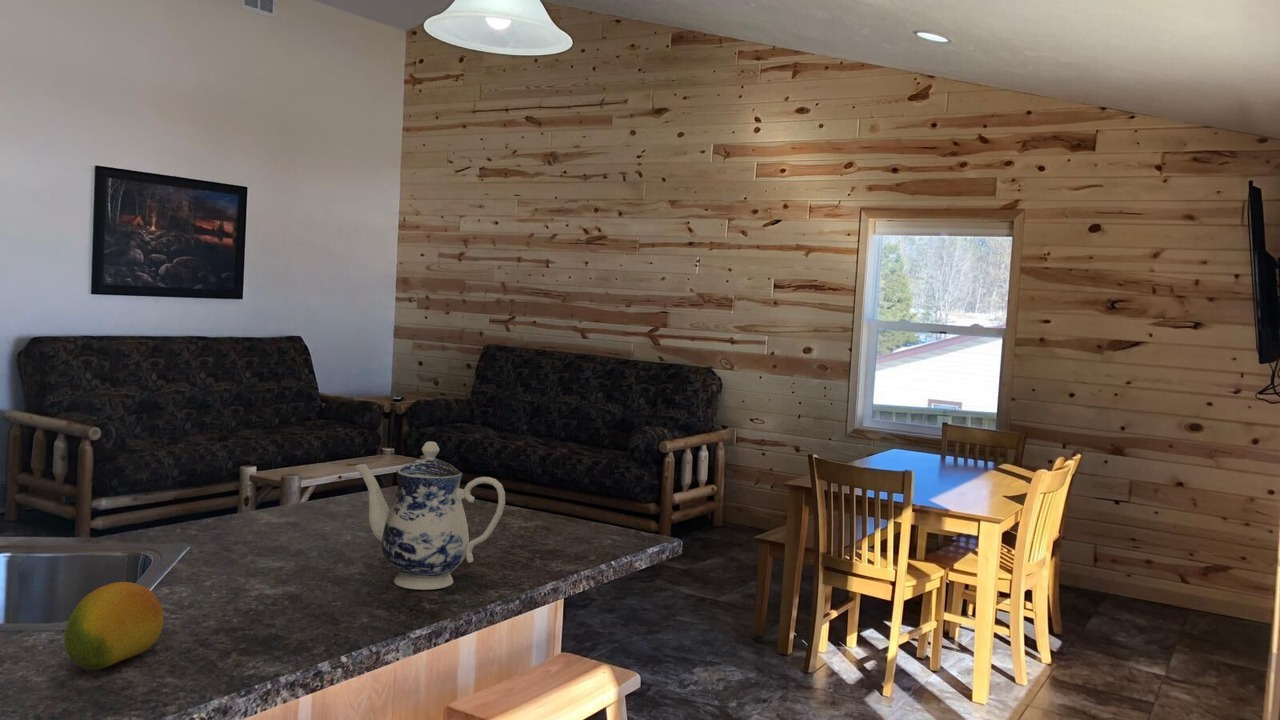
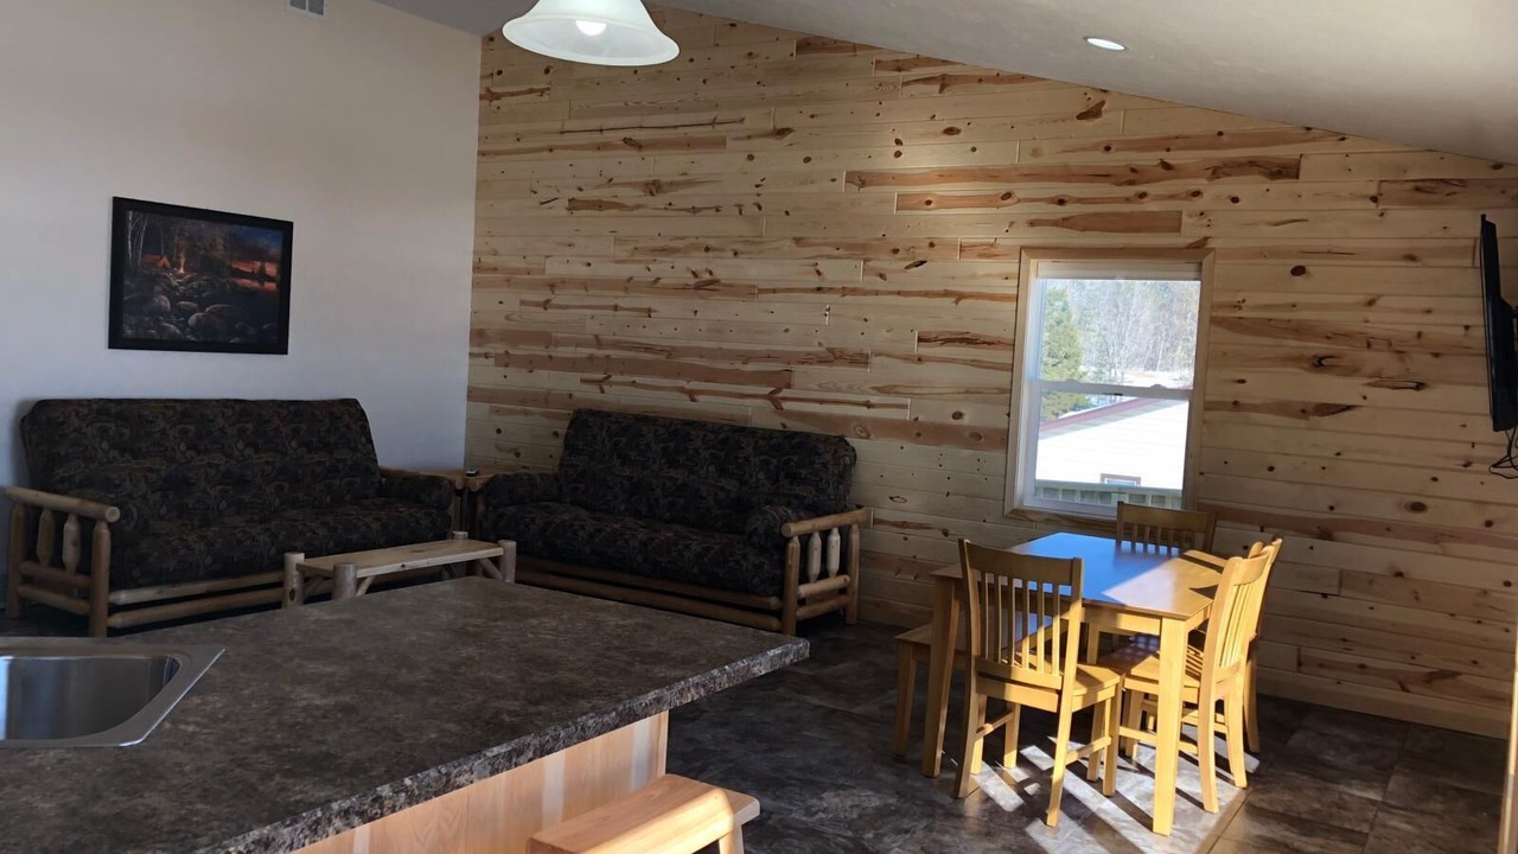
- fruit [64,581,165,671]
- teapot [353,441,506,591]
